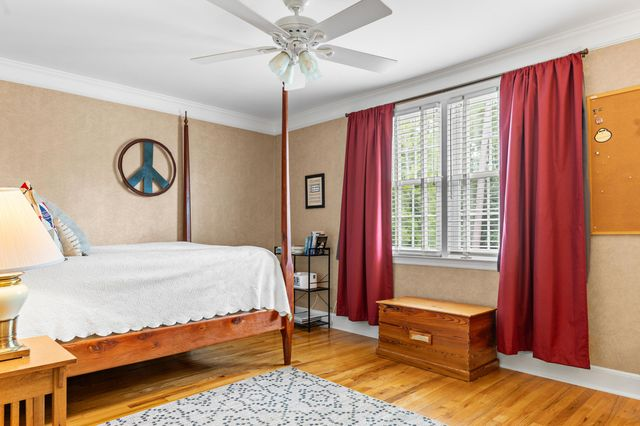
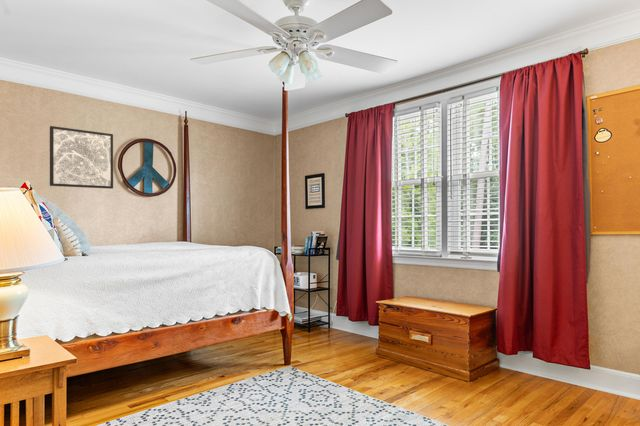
+ wall art [49,125,114,190]
